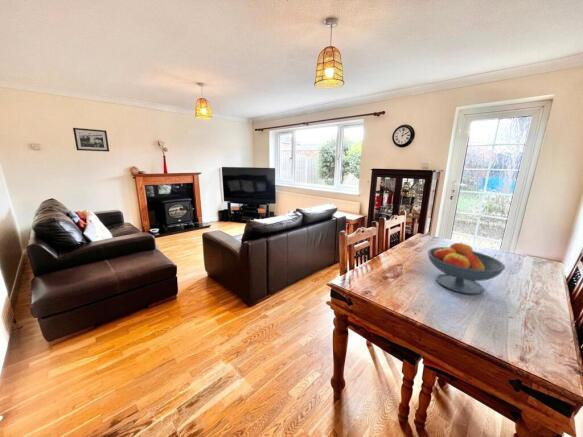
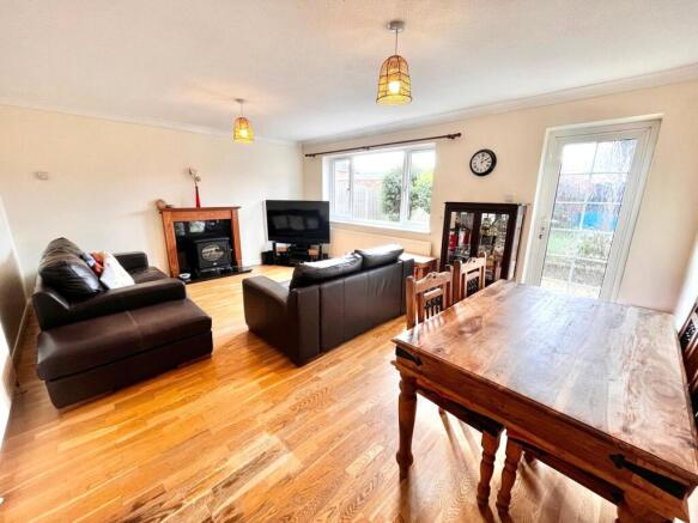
- picture frame [72,127,110,153]
- fruit bowl [427,241,506,295]
